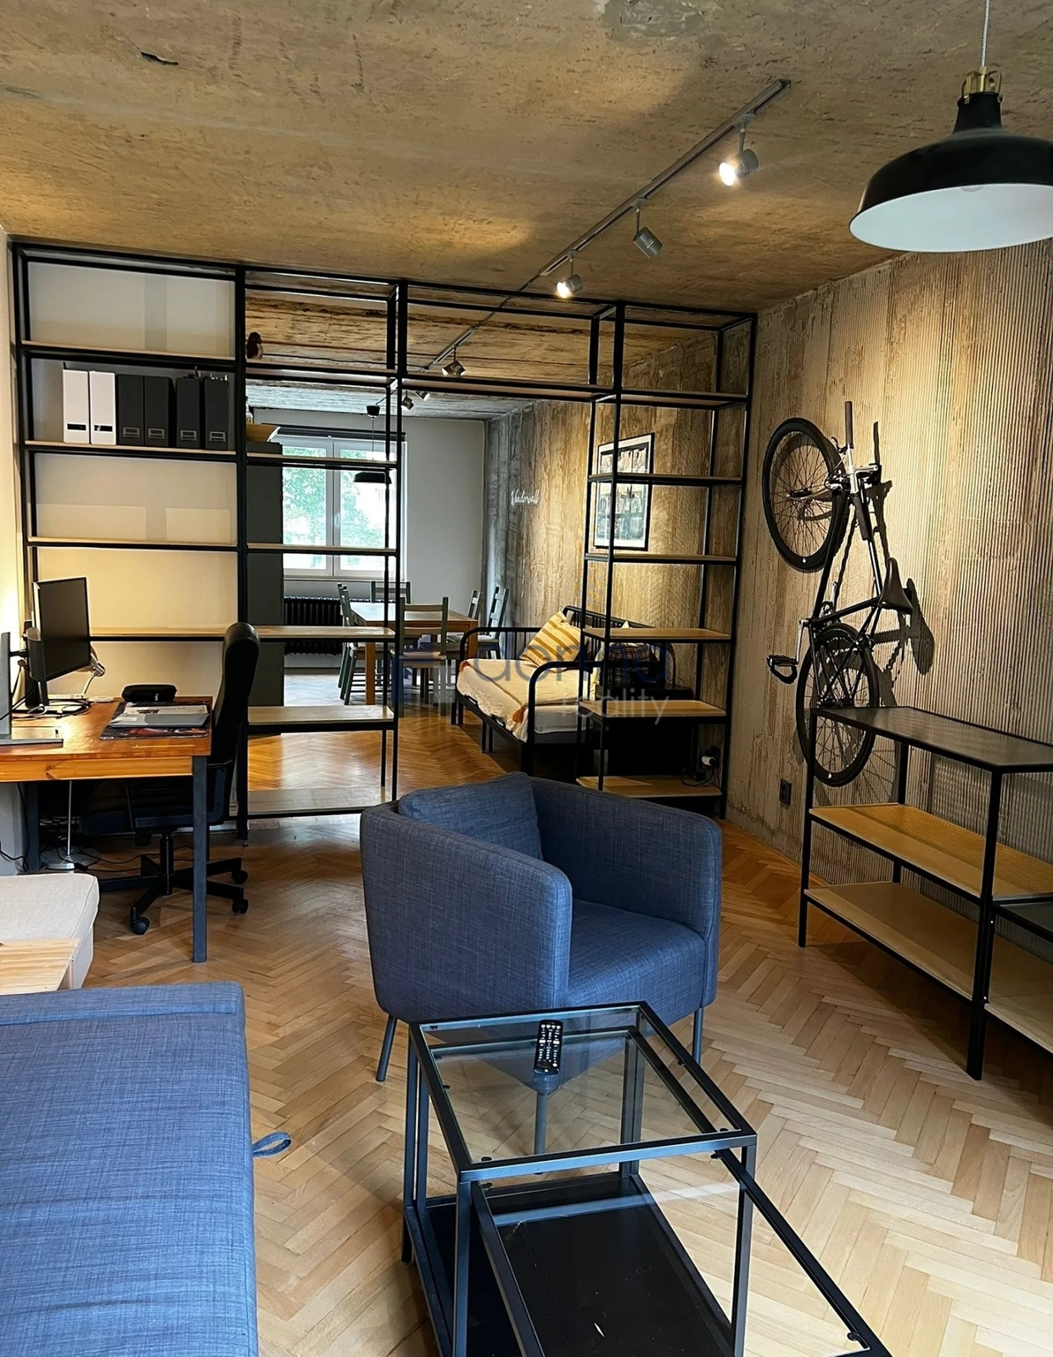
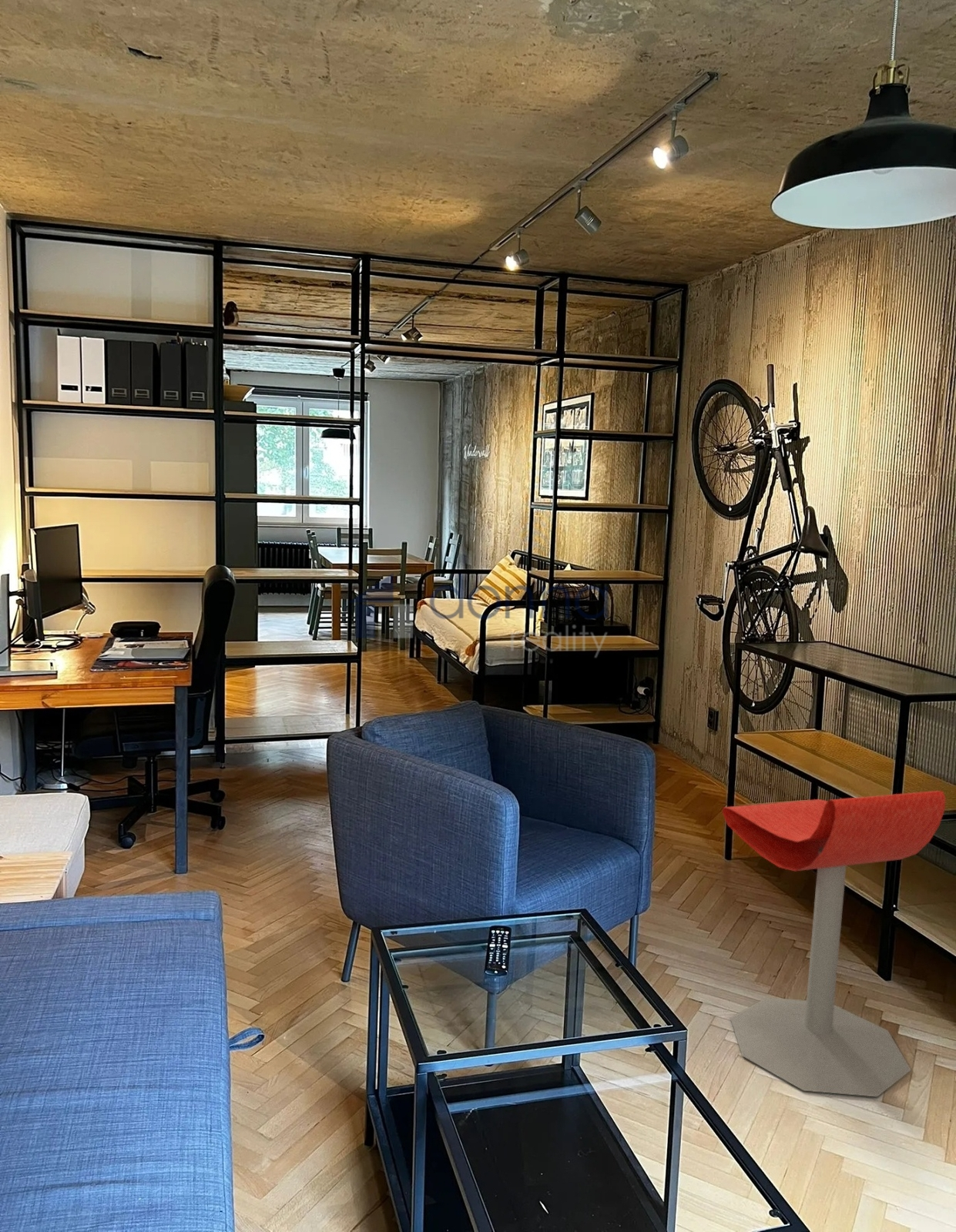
+ stool [721,790,946,1098]
